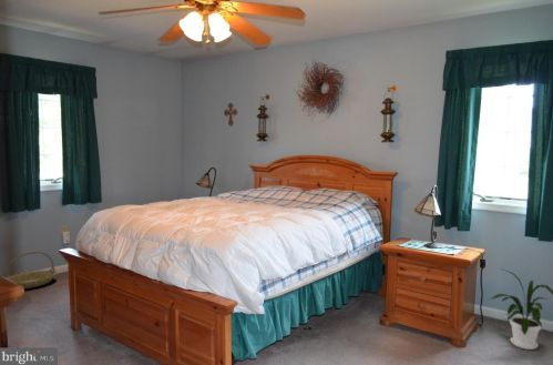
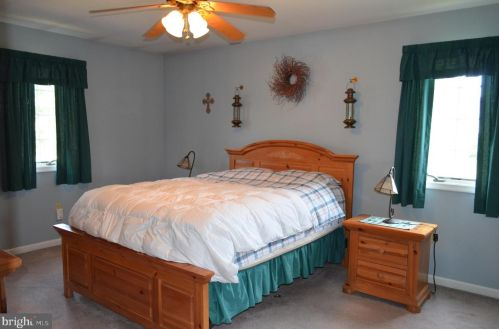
- house plant [488,267,553,351]
- basket [3,251,58,290]
